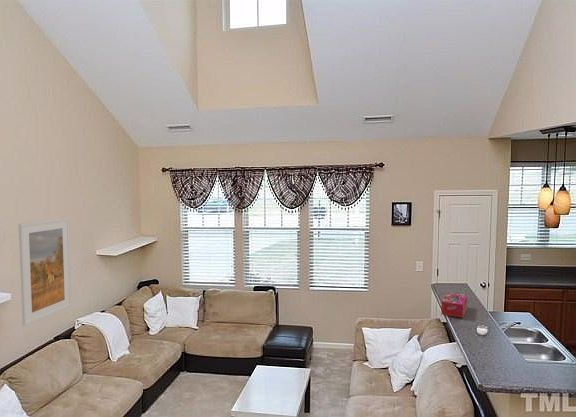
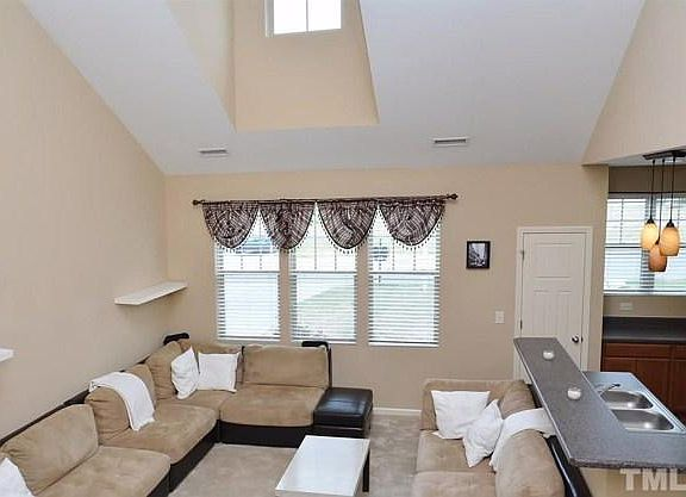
- tissue box [440,292,468,319]
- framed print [18,217,73,327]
